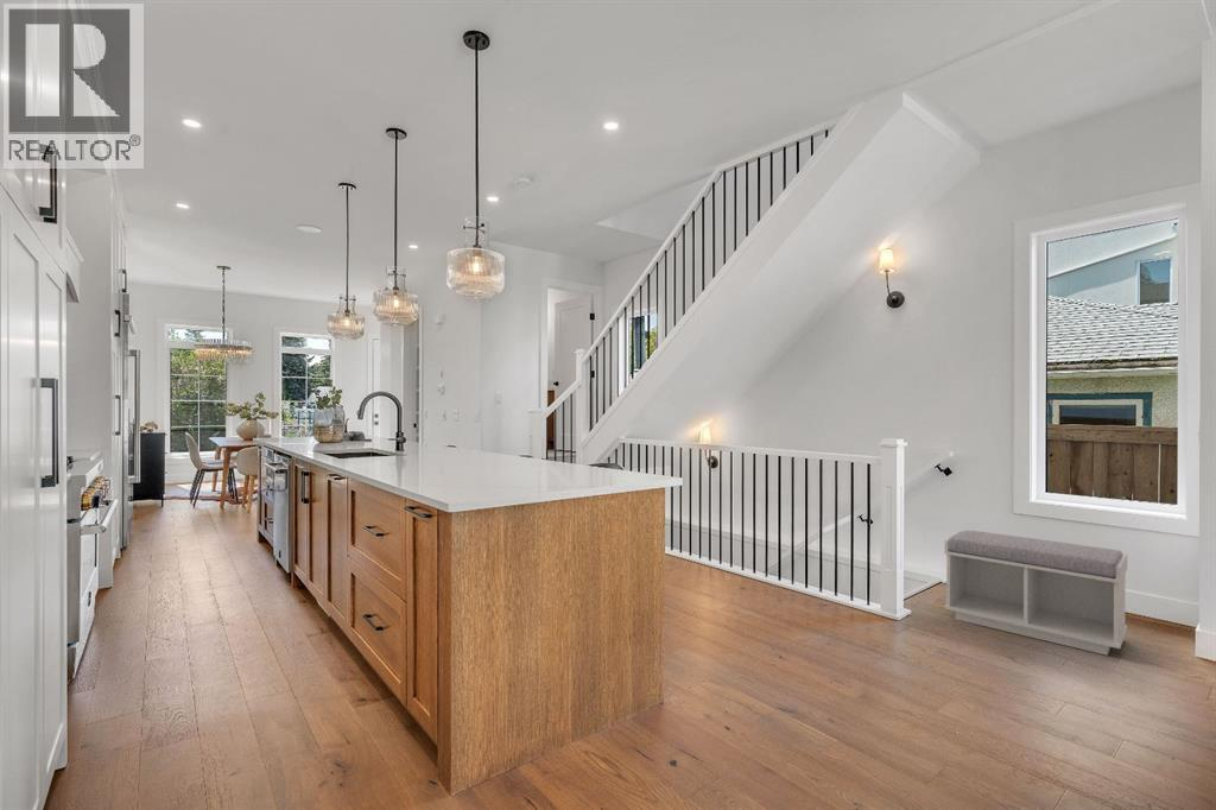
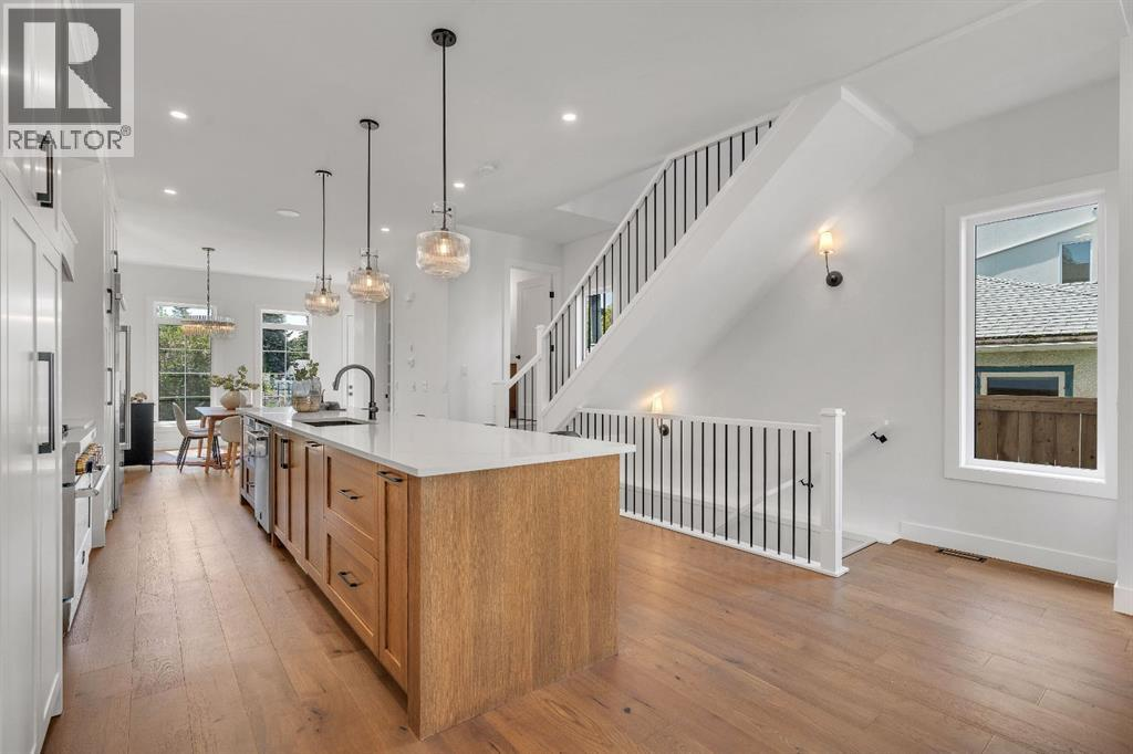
- bench [943,530,1128,657]
